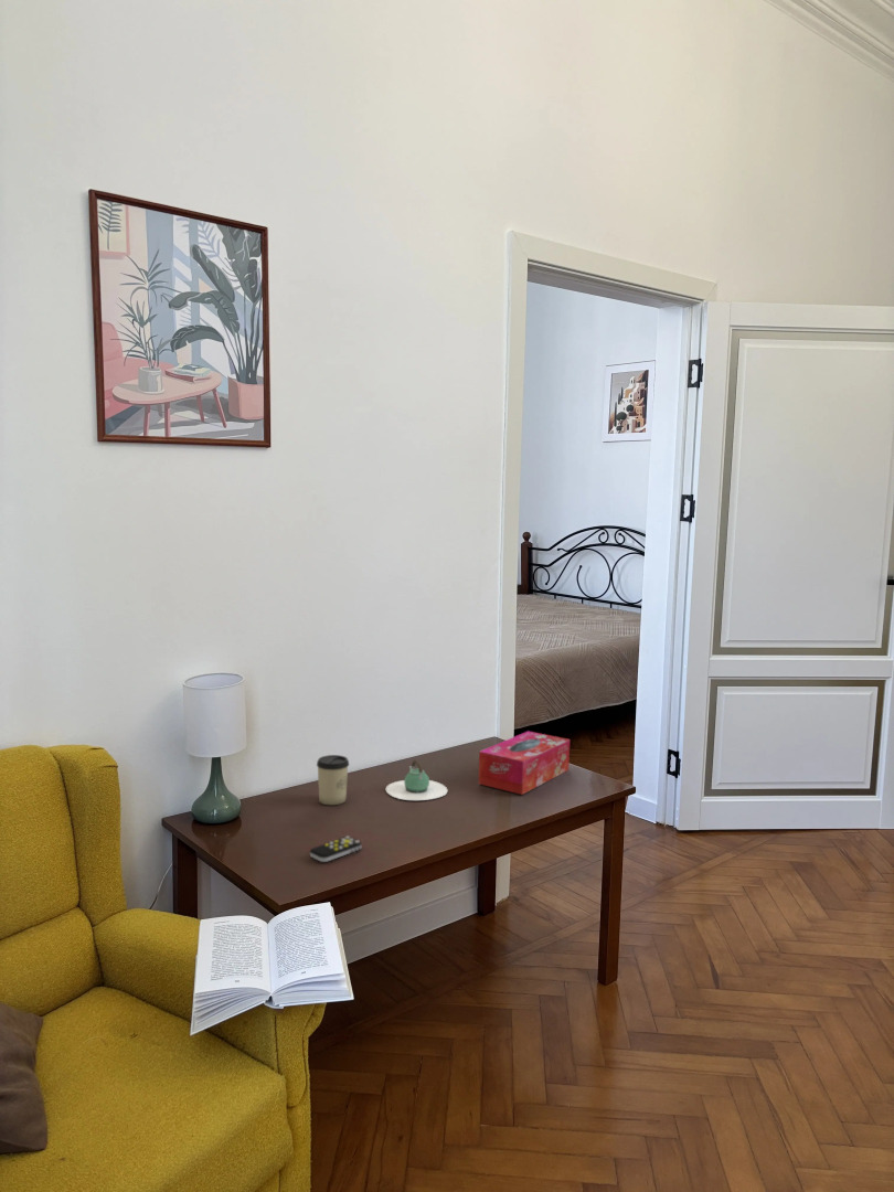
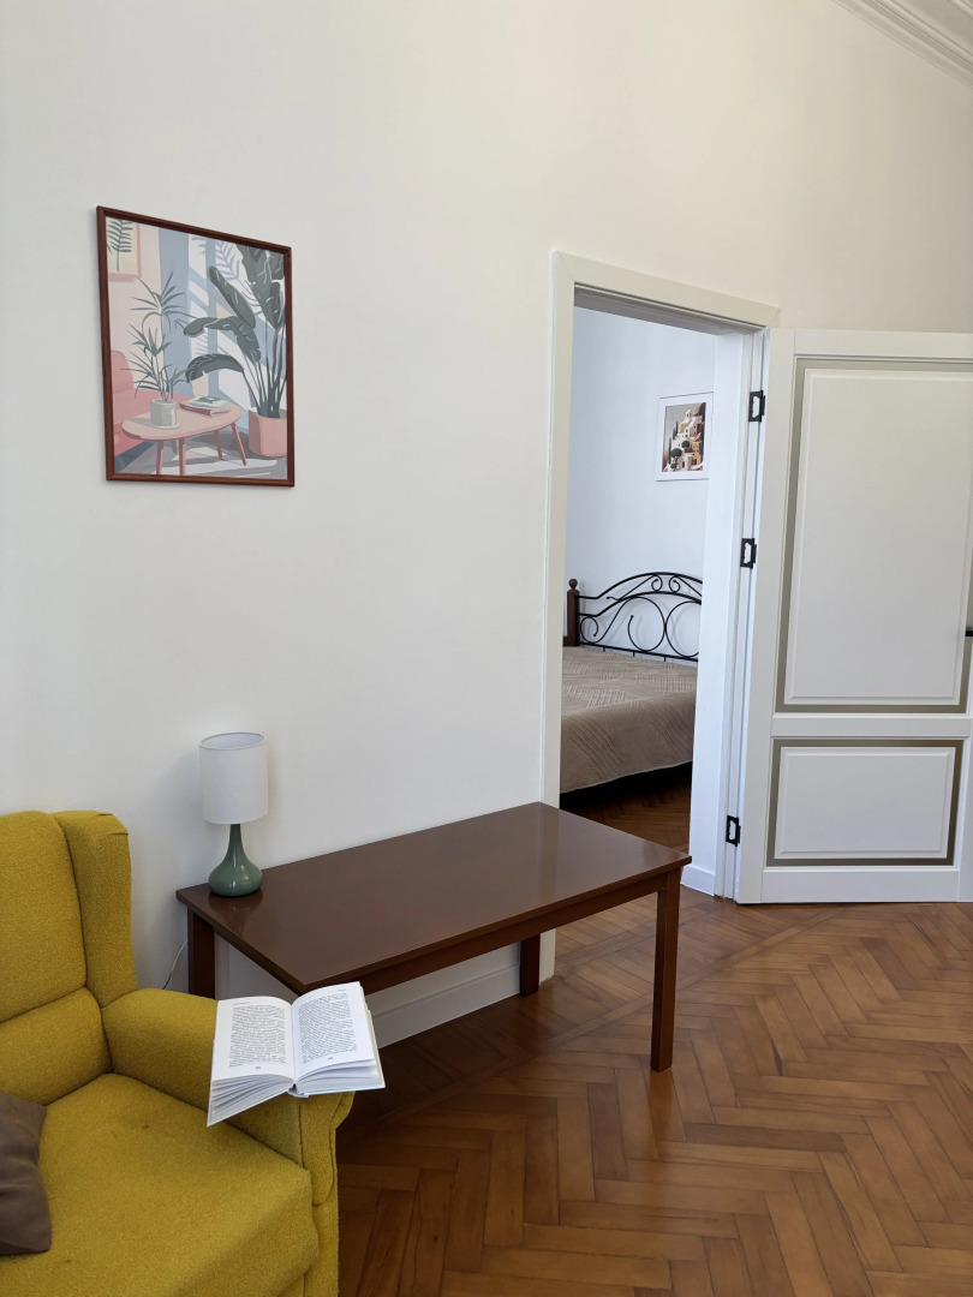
- tissue box [478,730,571,796]
- cup [316,754,350,806]
- teapot [385,758,448,801]
- remote control [309,836,363,863]
